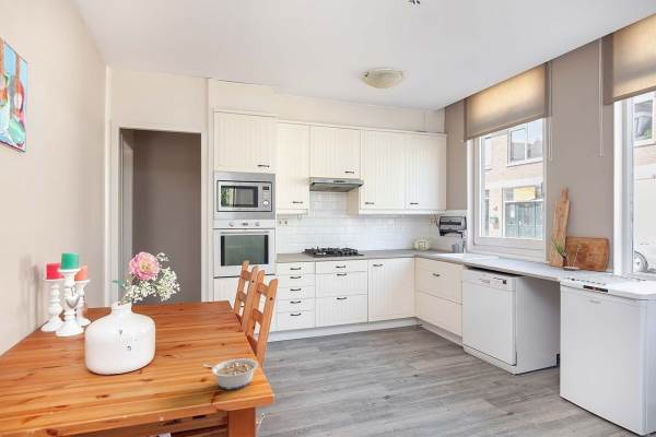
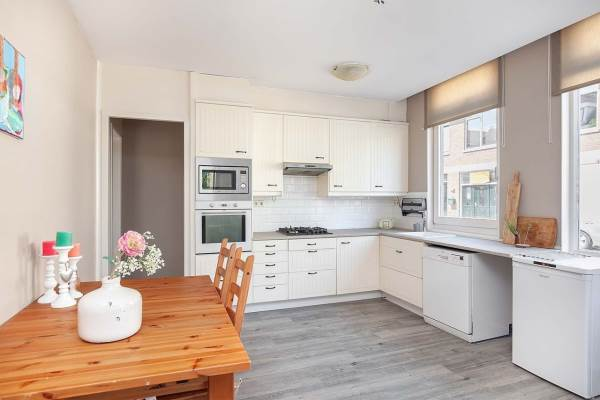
- legume [202,357,259,390]
